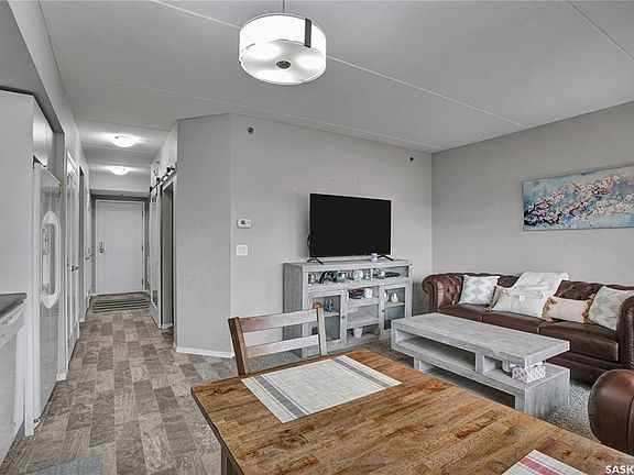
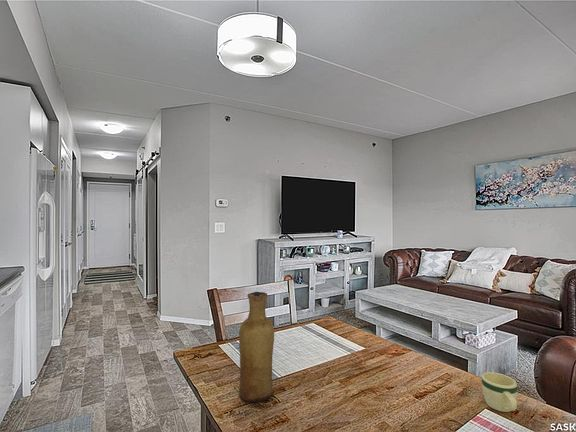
+ mug [481,371,518,413]
+ vase [238,291,275,403]
